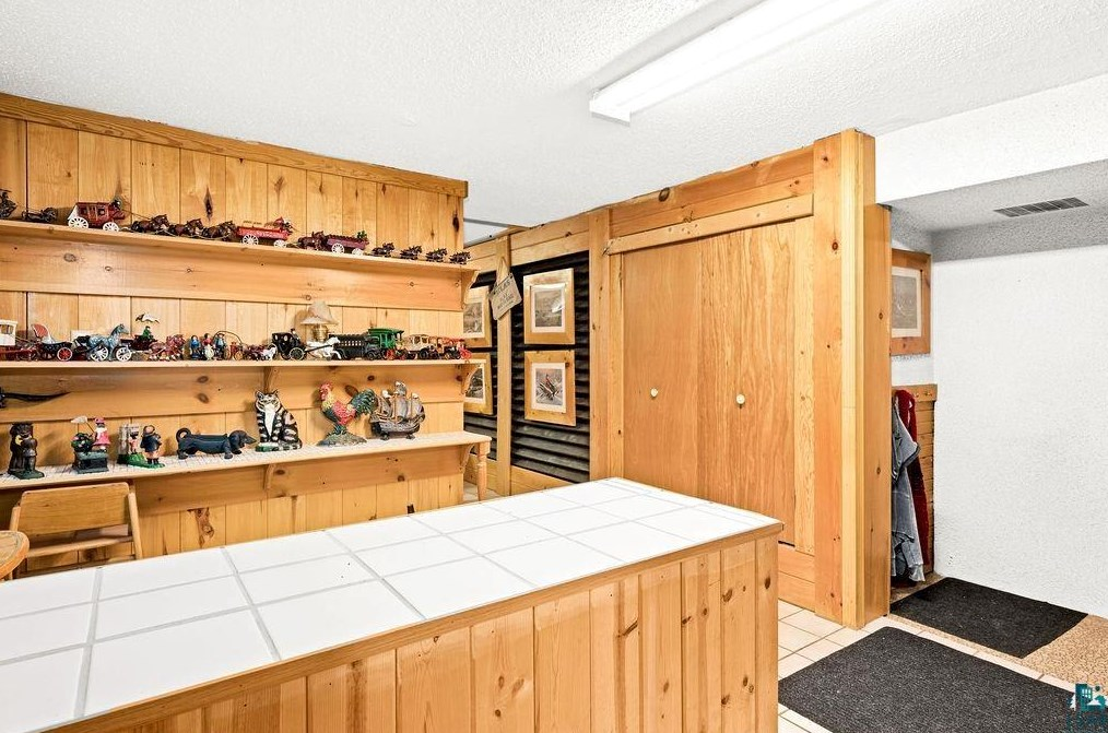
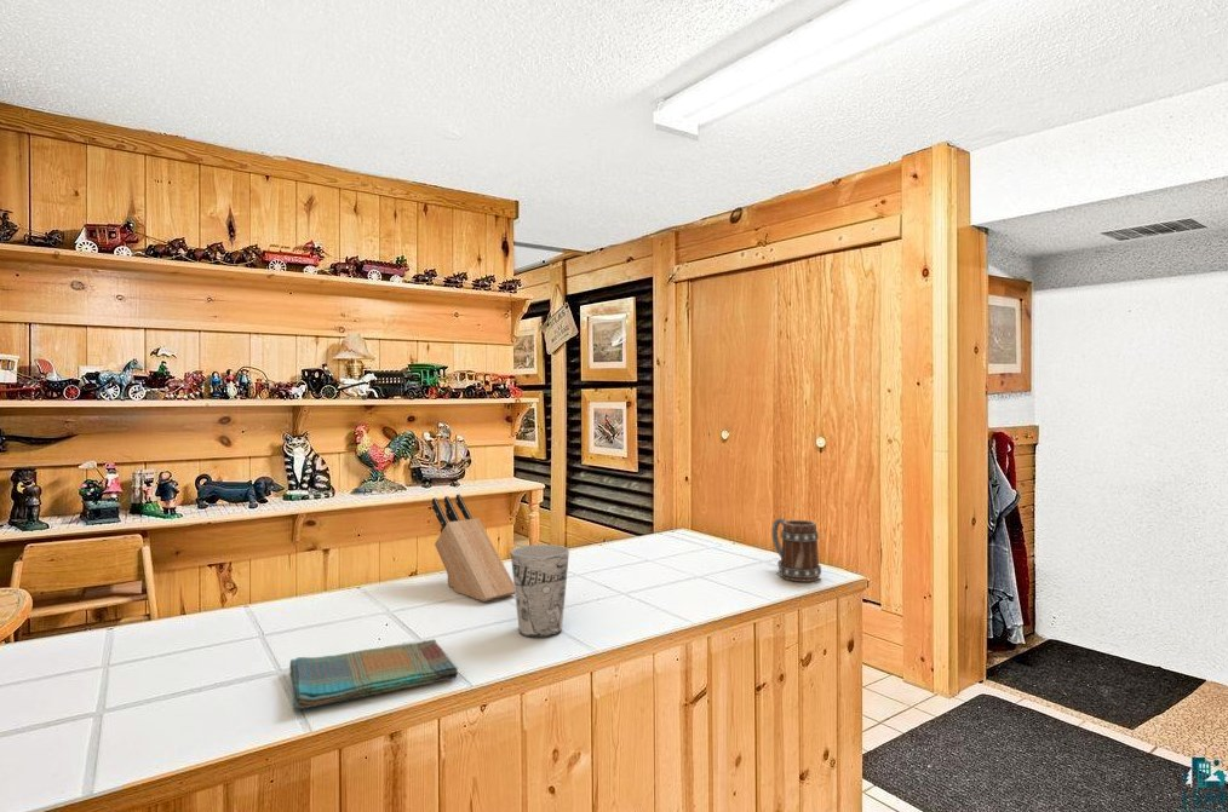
+ cup [510,543,570,639]
+ knife block [431,494,515,603]
+ dish towel [288,638,459,710]
+ mug [770,517,822,582]
